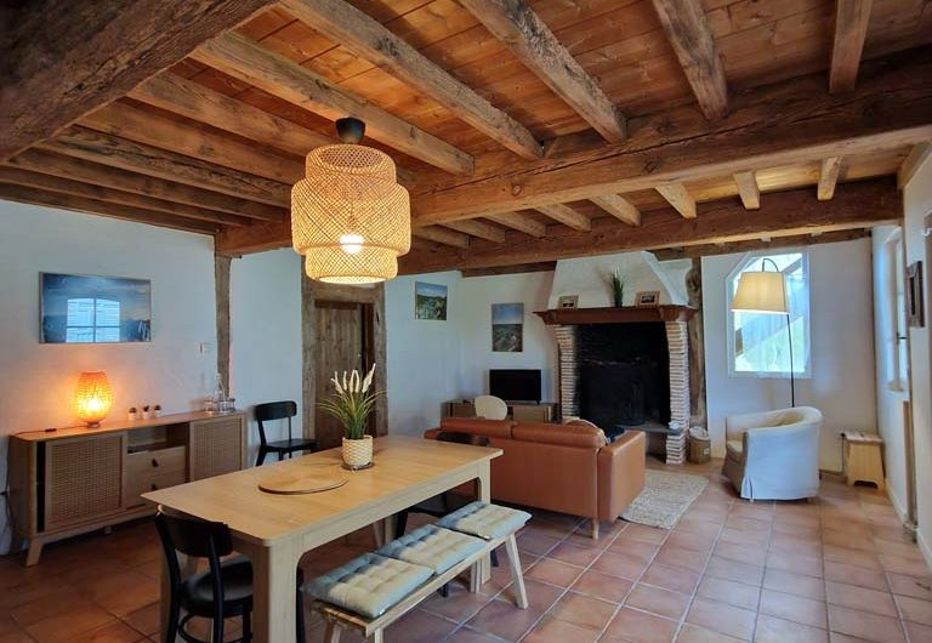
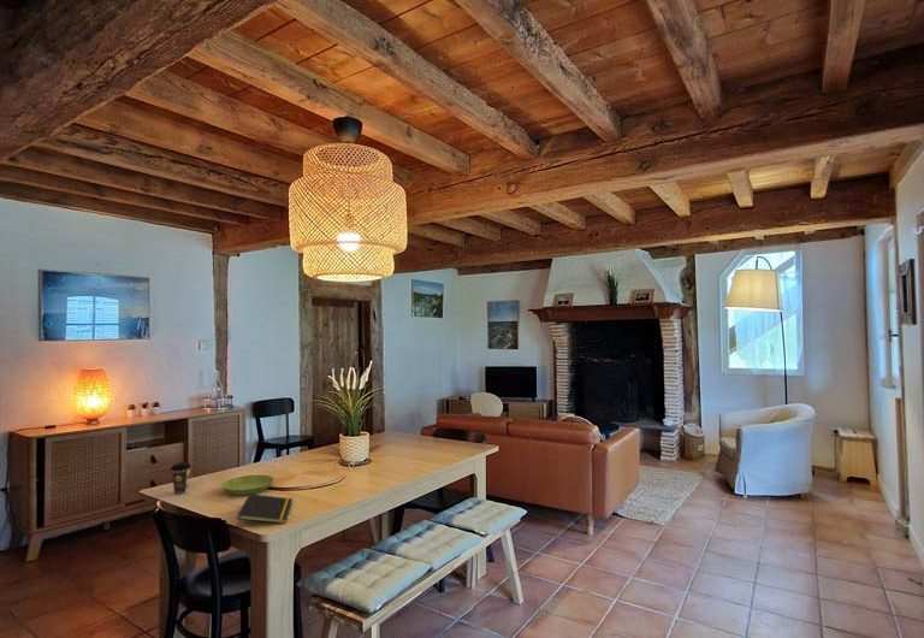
+ notepad [236,494,294,530]
+ saucer [221,474,276,496]
+ coffee cup [170,461,192,496]
